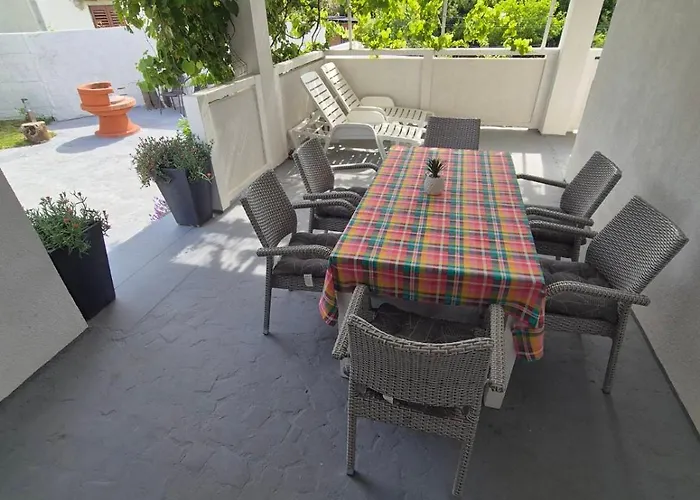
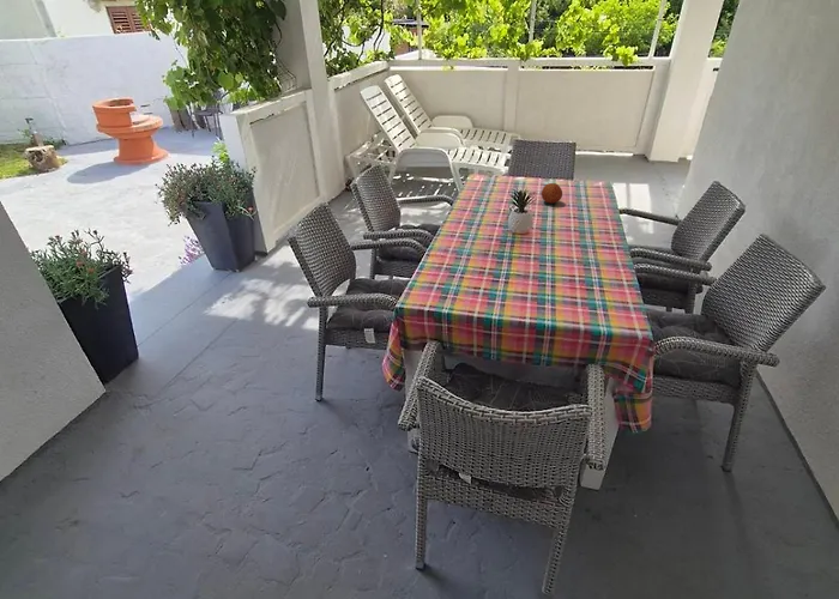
+ fruit [541,182,563,205]
